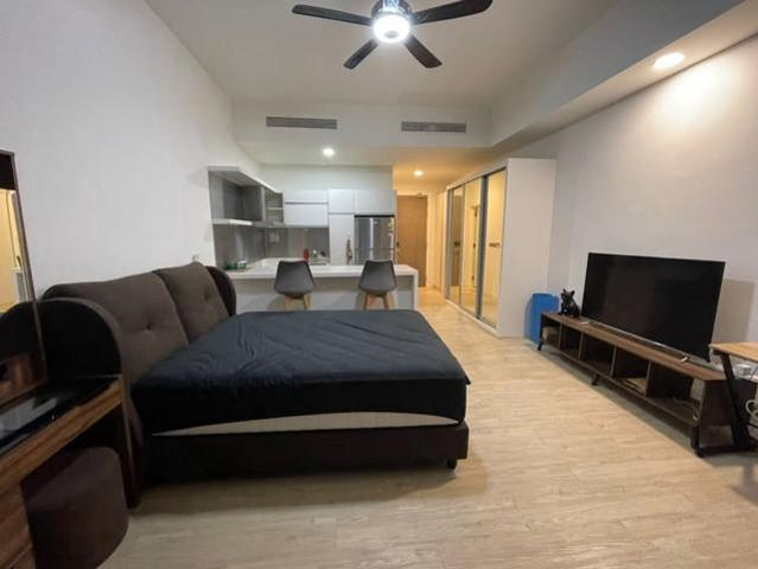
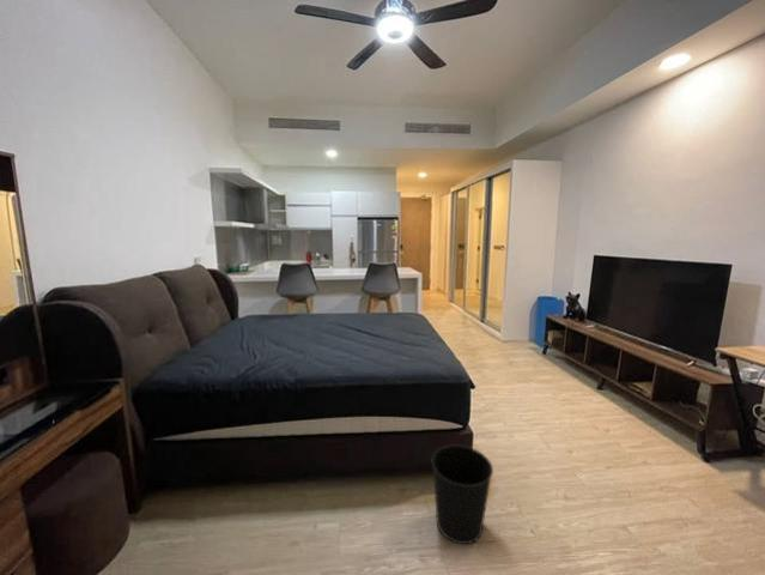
+ wastebasket [431,443,494,545]
